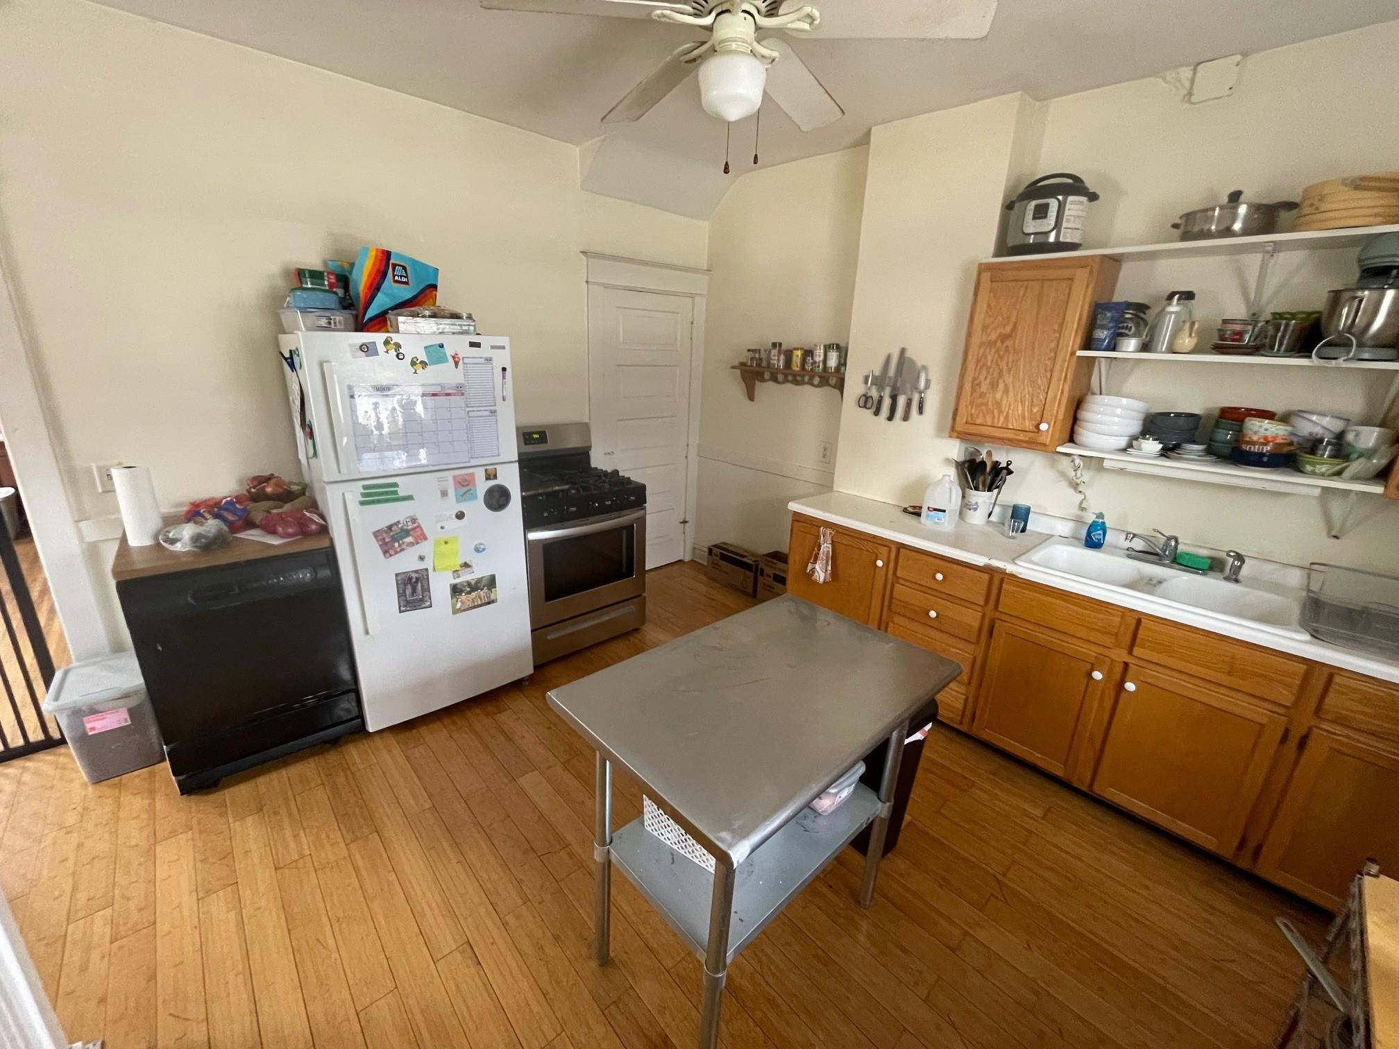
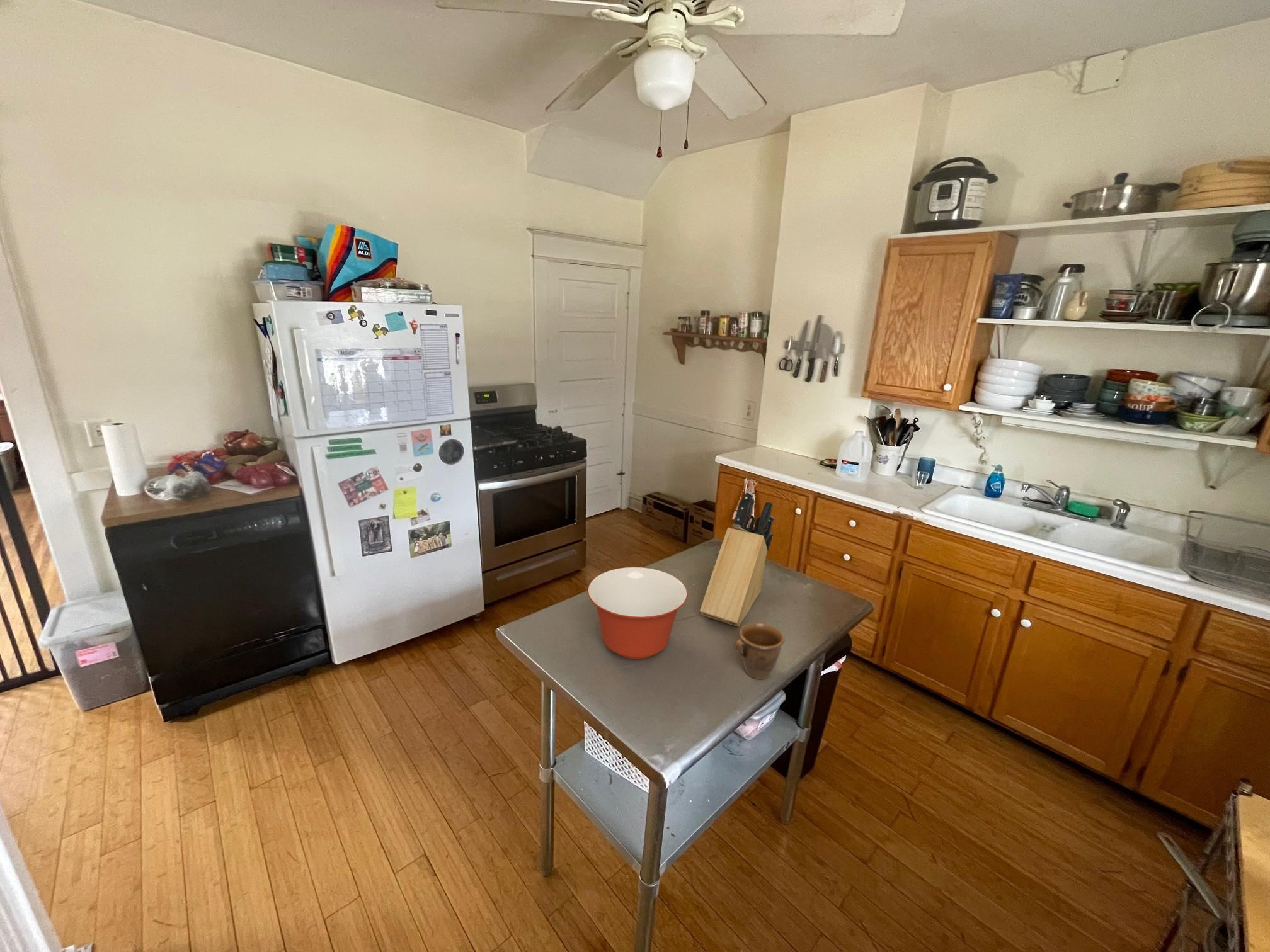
+ knife block [699,491,775,627]
+ mixing bowl [587,567,688,660]
+ mug [734,622,785,680]
